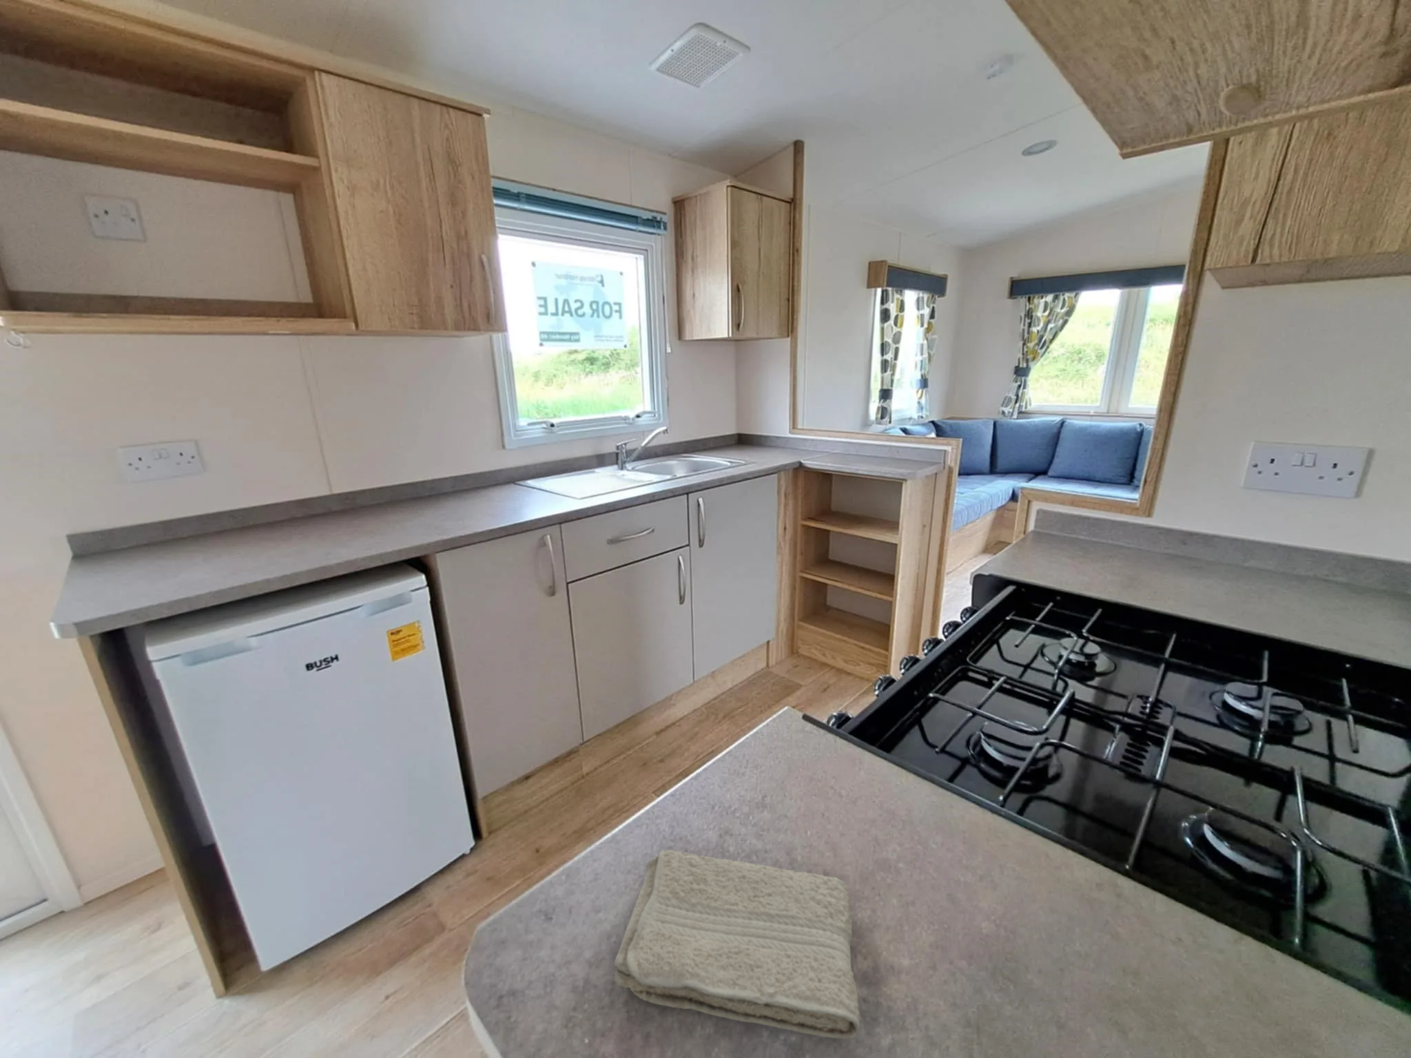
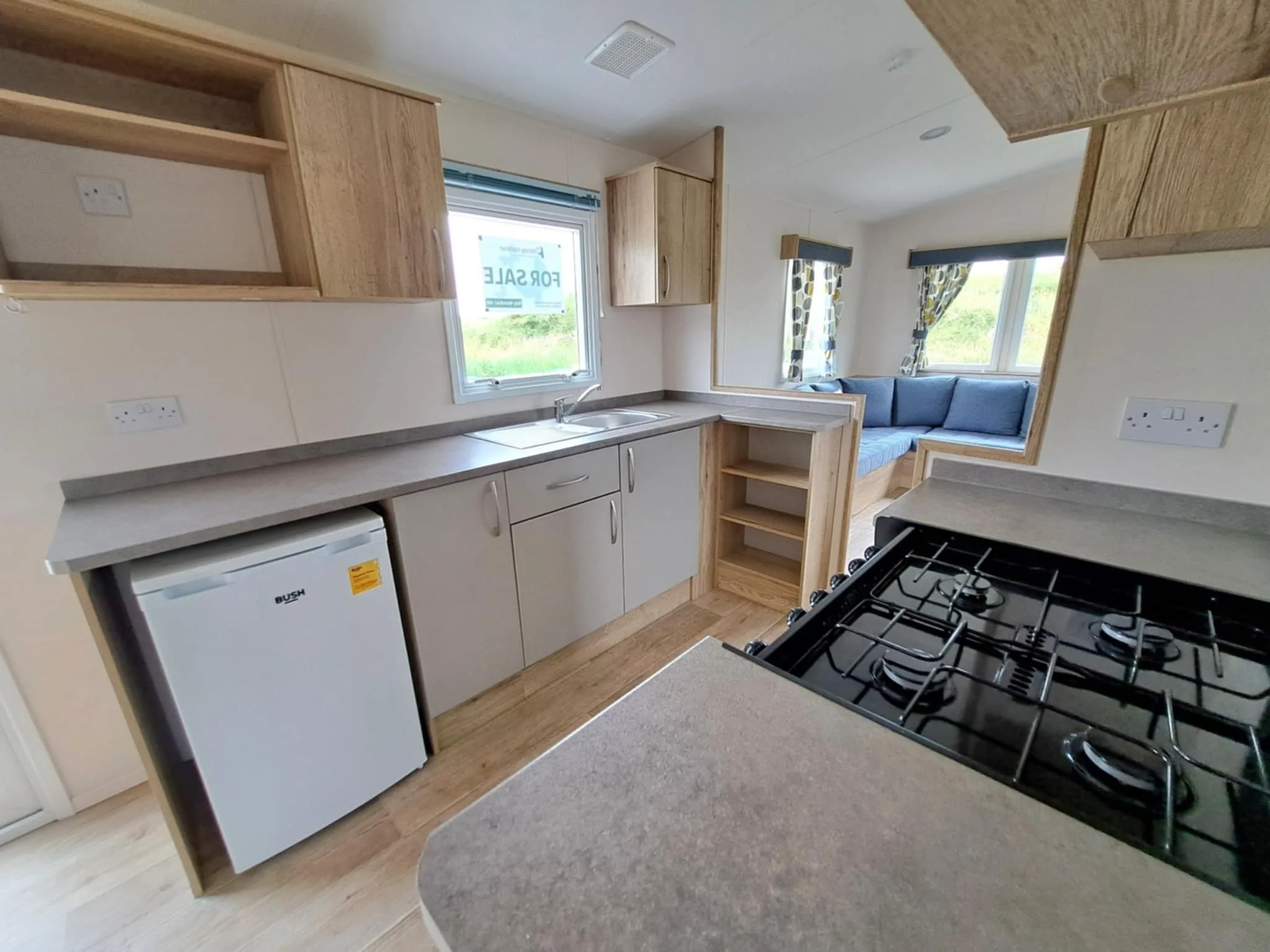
- washcloth [613,849,861,1039]
